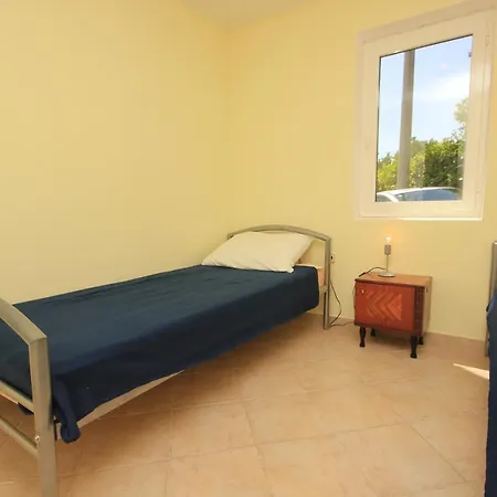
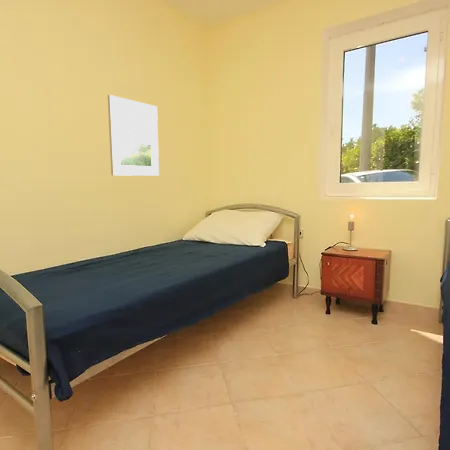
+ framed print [107,94,160,177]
